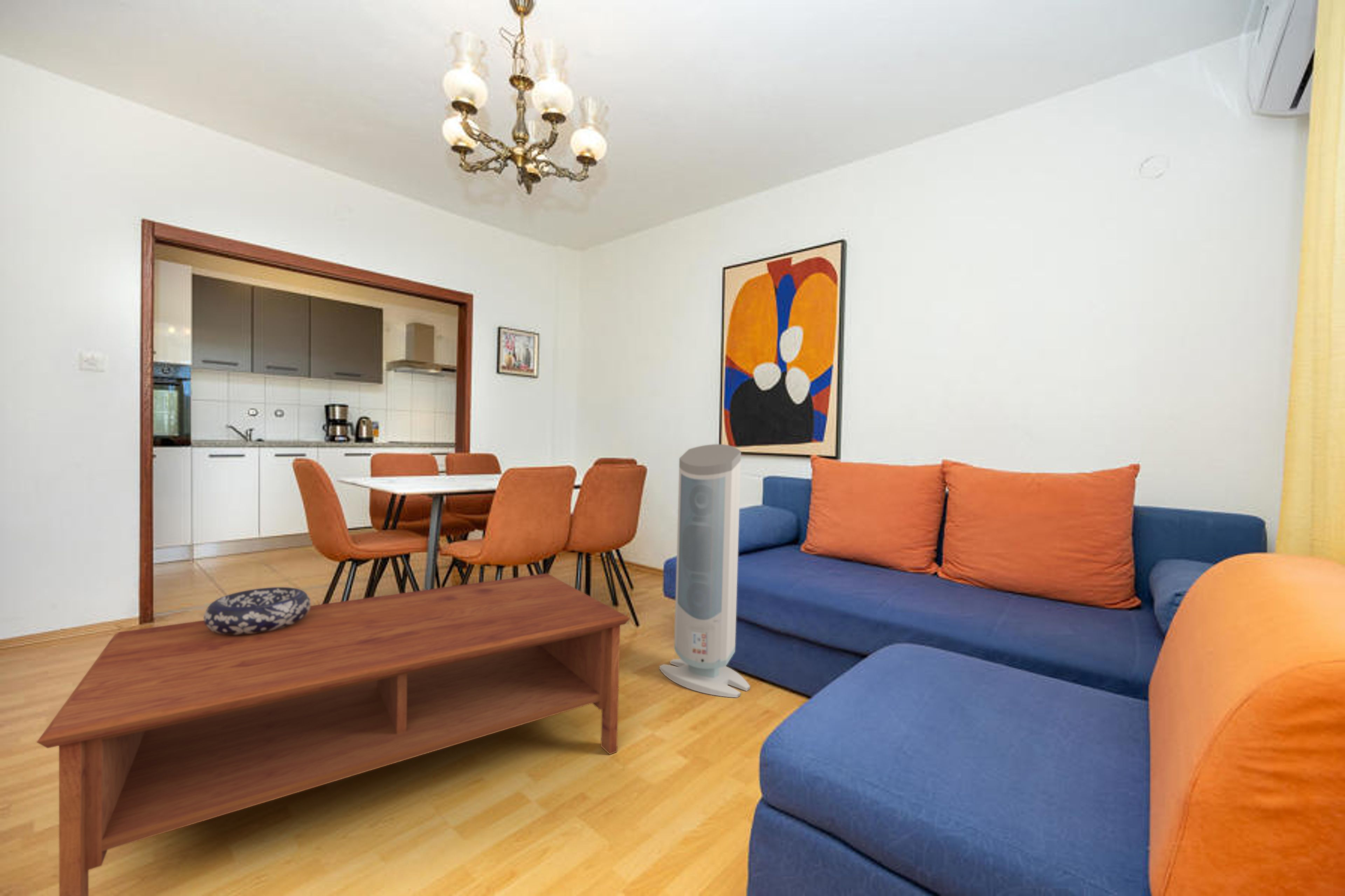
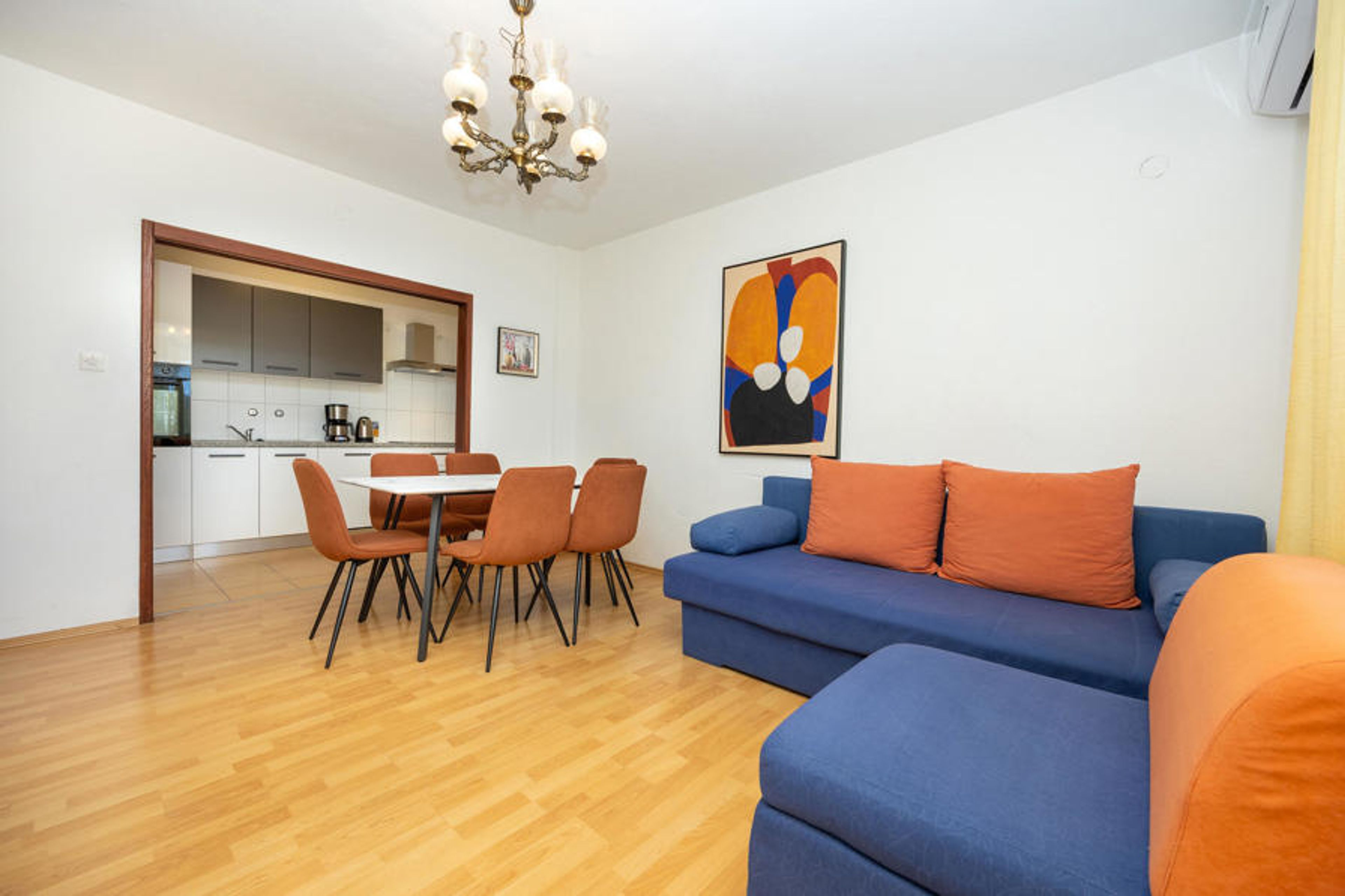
- coffee table [36,573,630,896]
- air purifier [659,444,751,698]
- decorative bowl [204,587,311,635]
